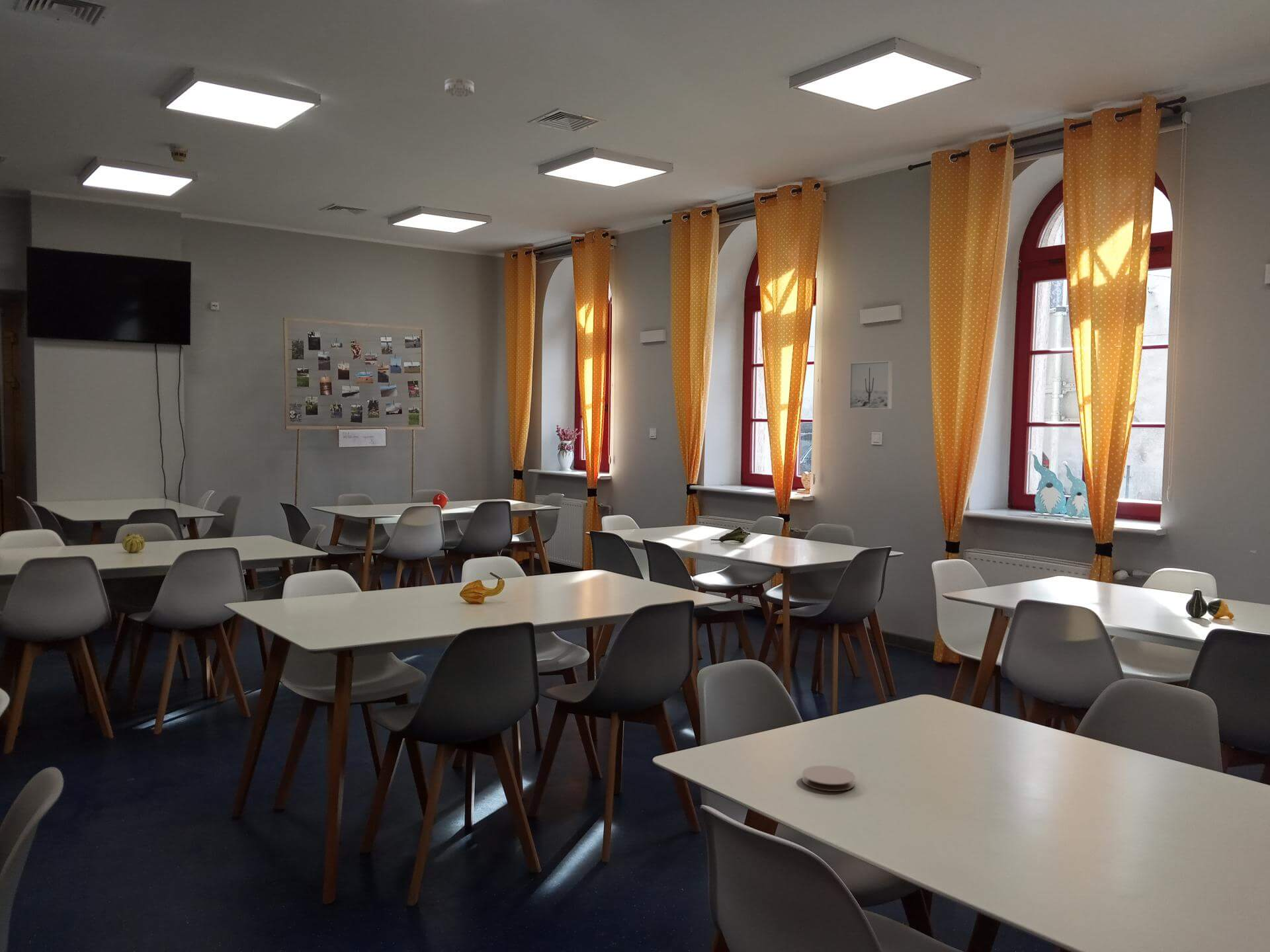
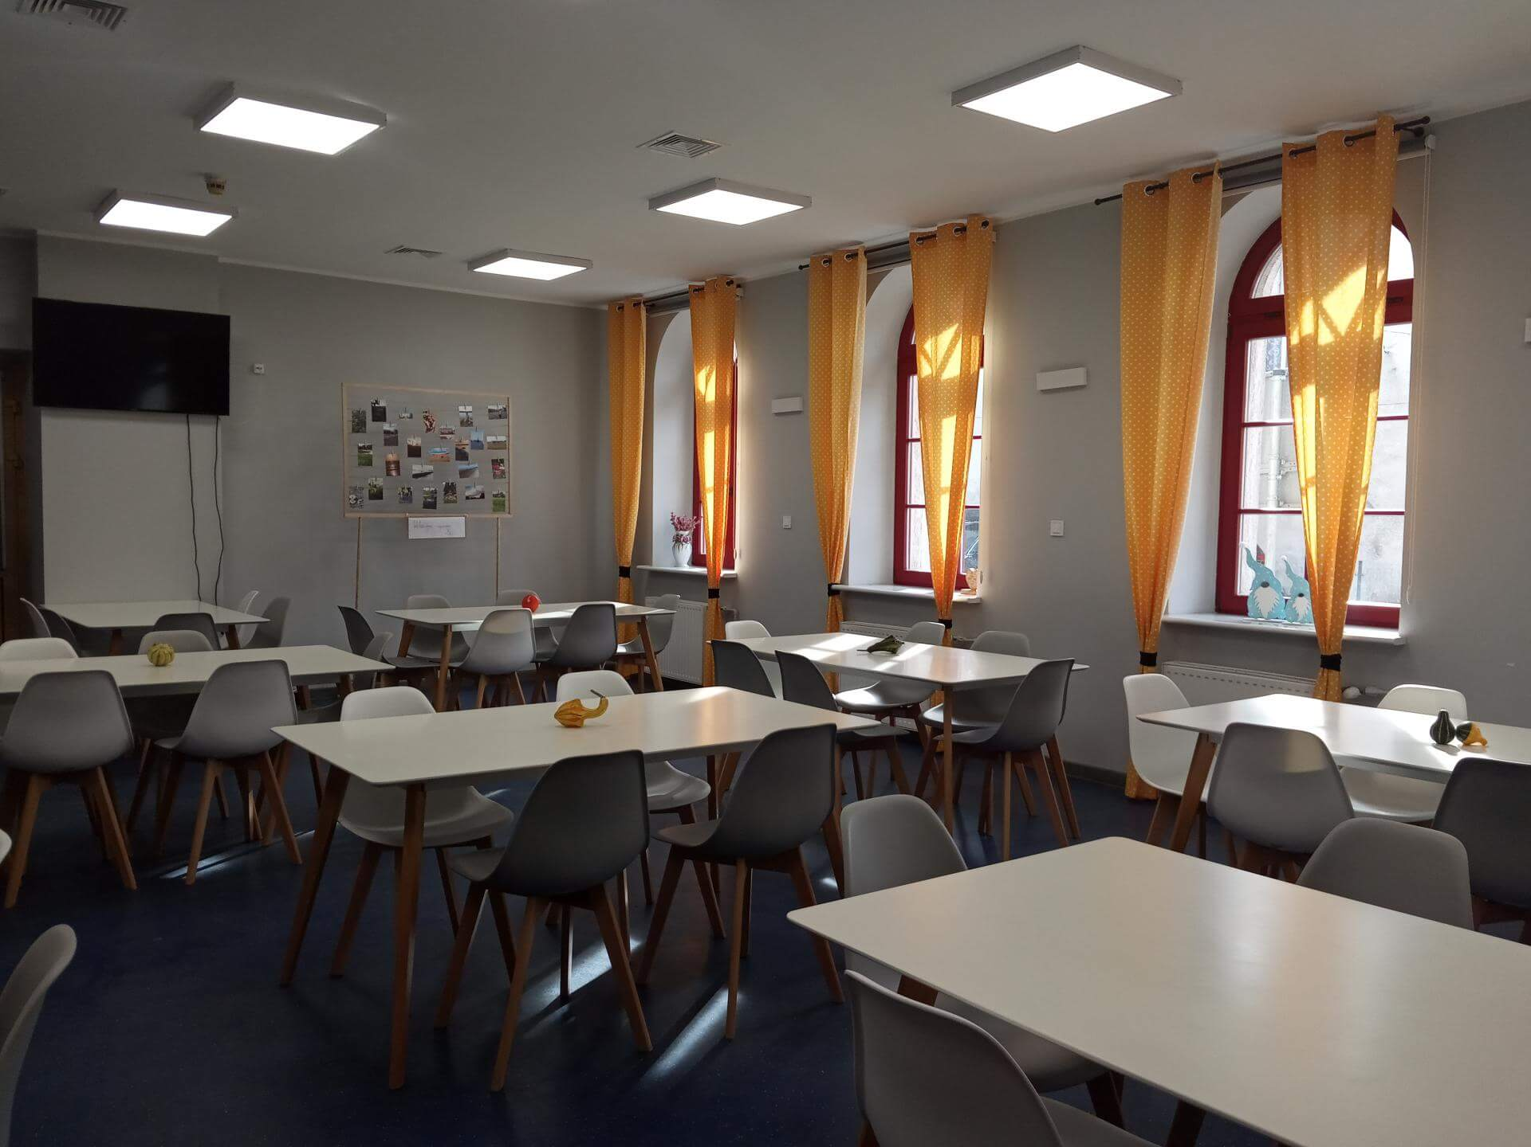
- wall art [849,360,894,410]
- coaster [802,765,856,792]
- smoke detector [445,77,474,98]
